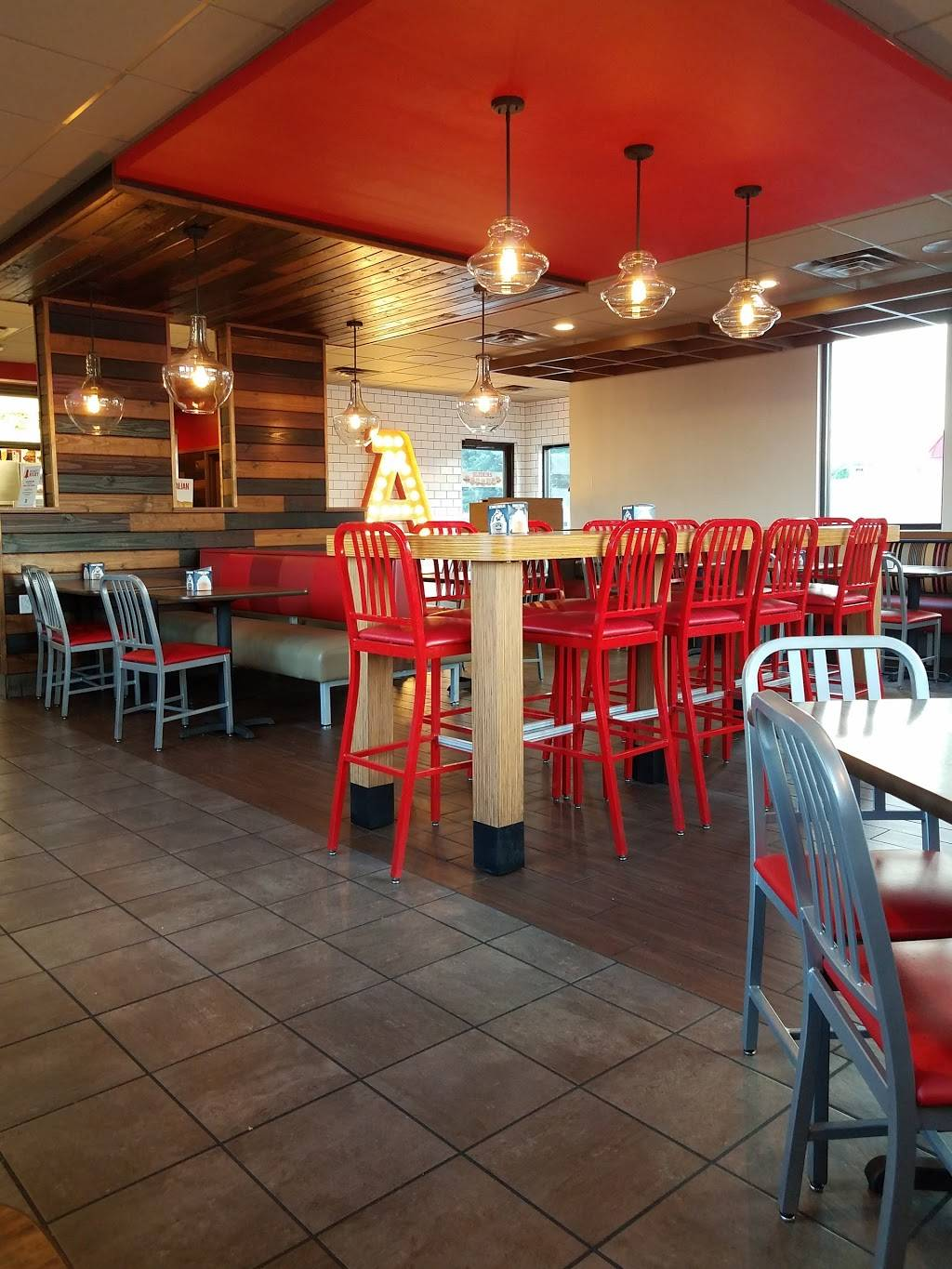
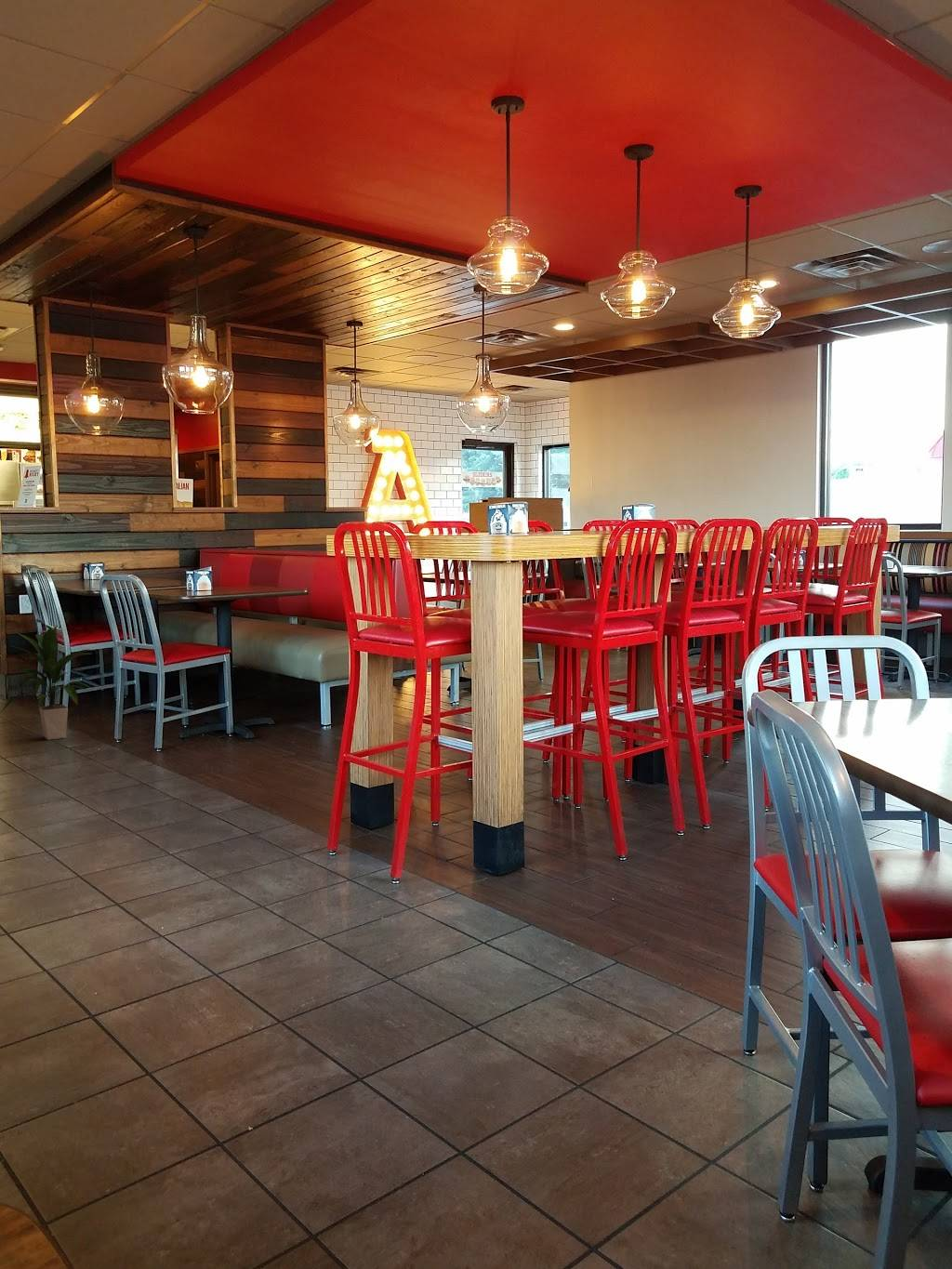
+ indoor plant [0,625,94,741]
